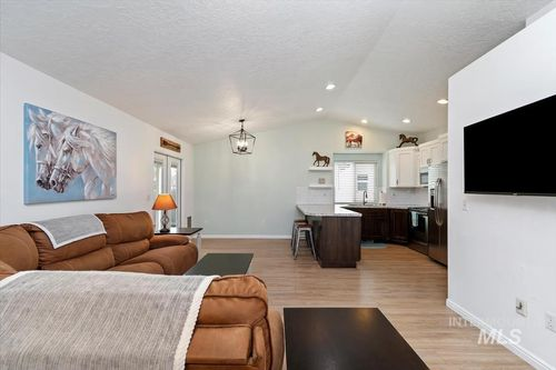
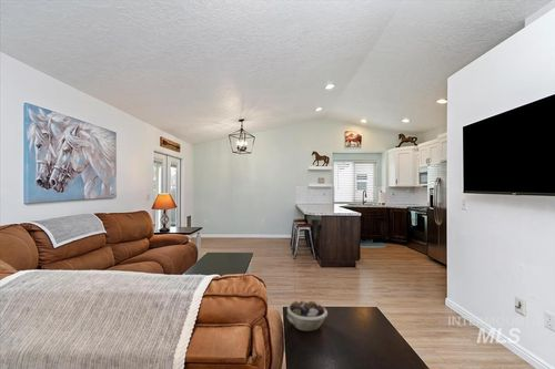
+ succulent planter [286,299,329,332]
